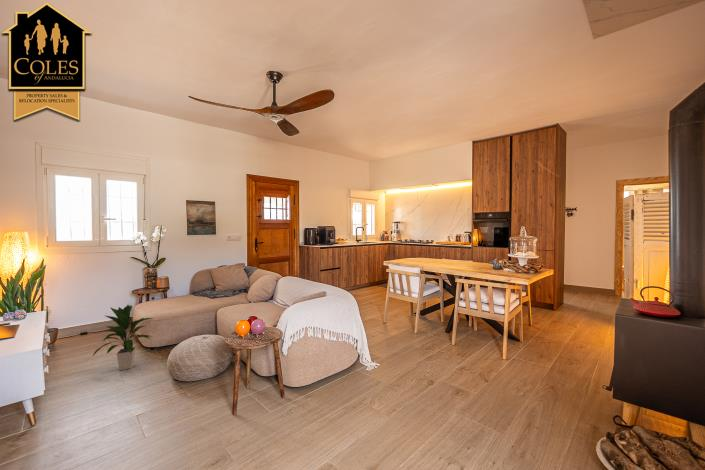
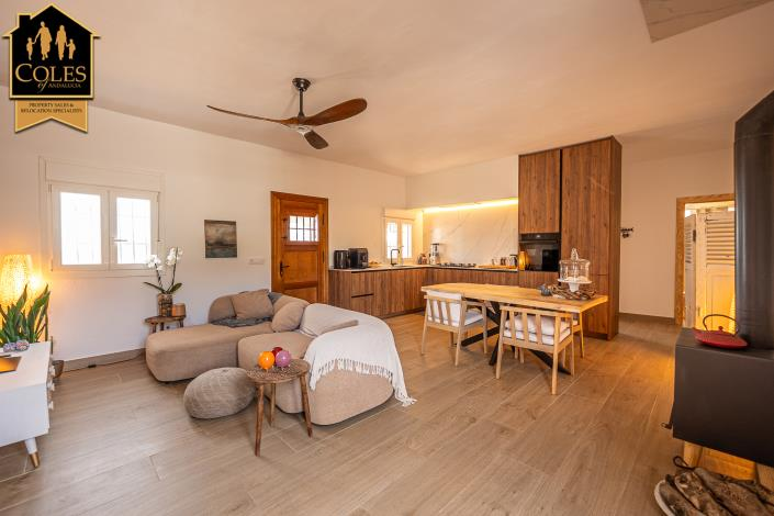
- indoor plant [92,304,154,371]
